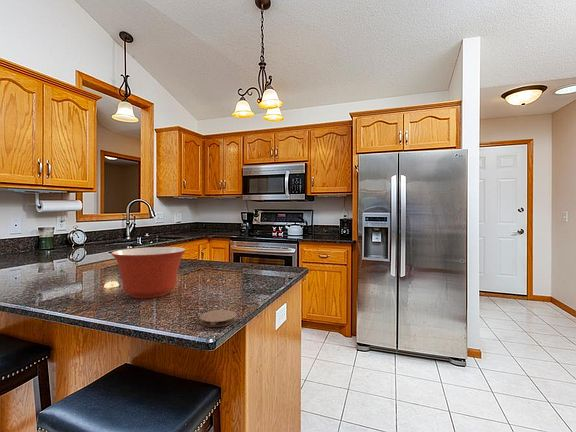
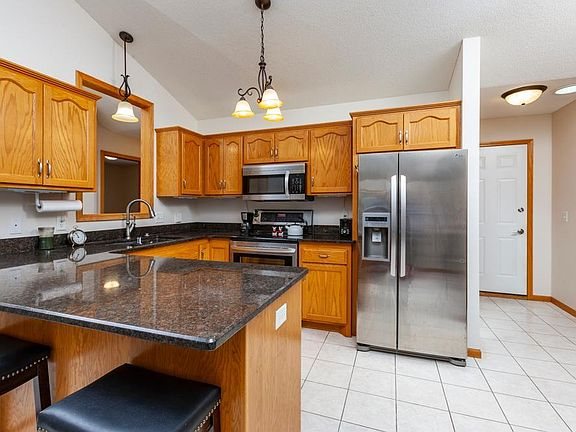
- coaster [199,309,238,328]
- mixing bowl [110,246,187,299]
